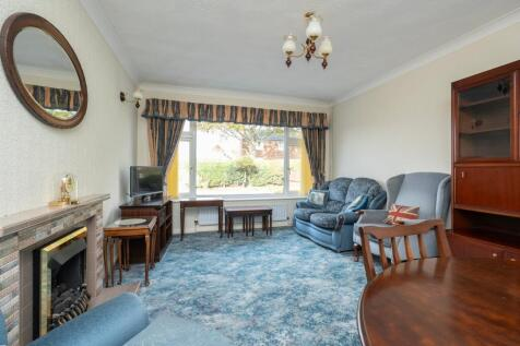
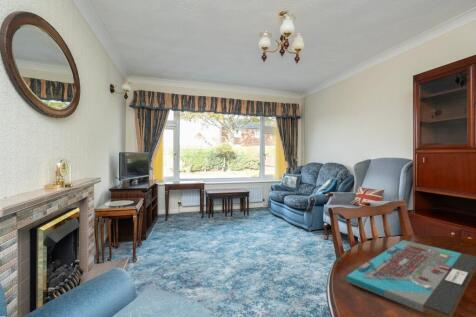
+ board game [346,239,476,317]
